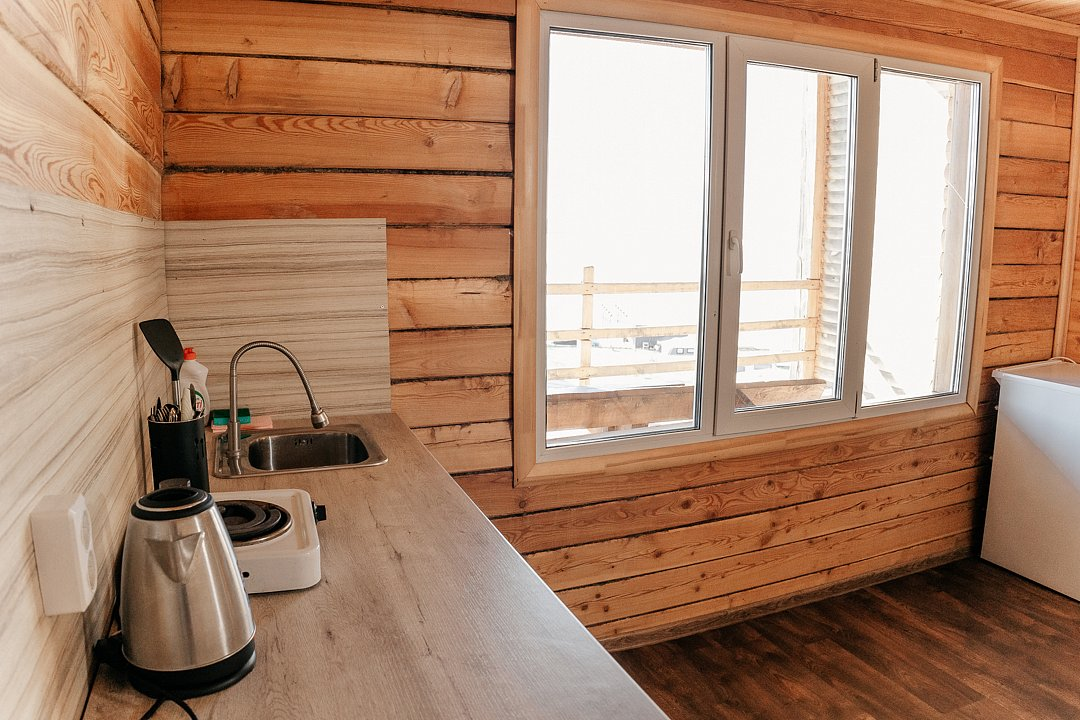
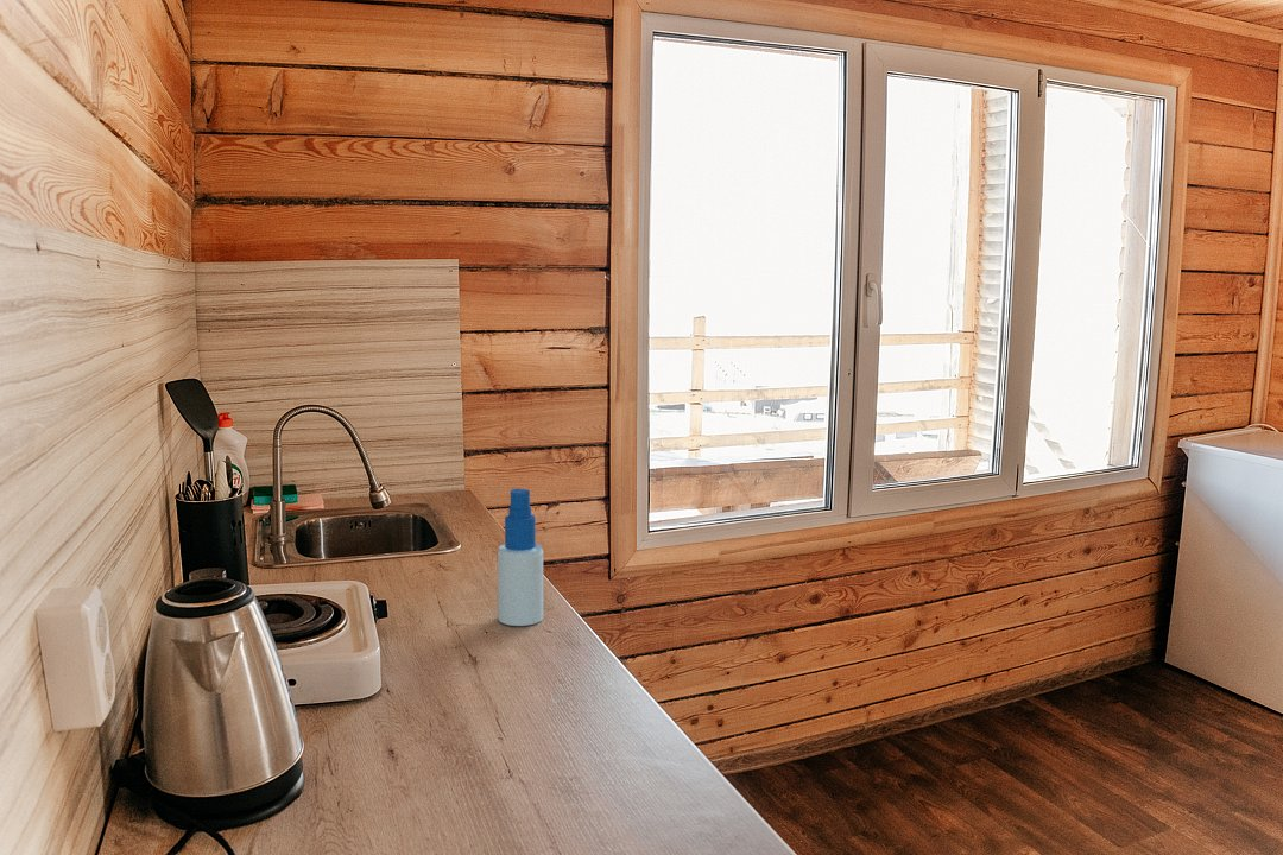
+ spray bottle [497,488,544,627]
